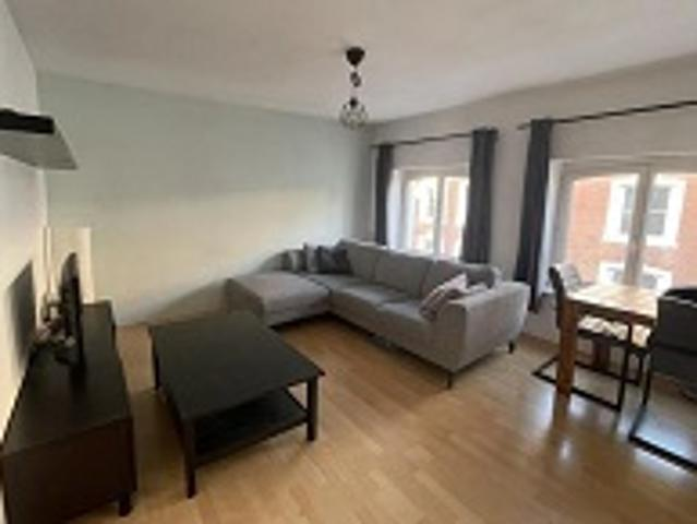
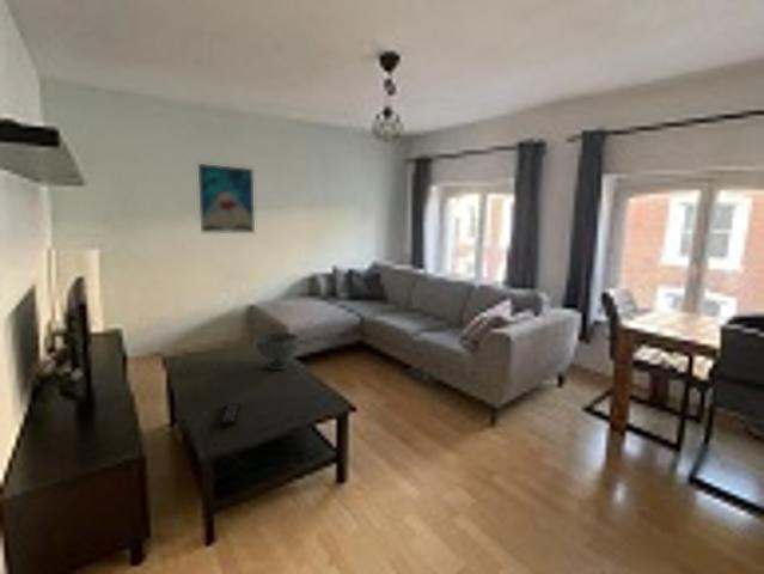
+ decorative bowl [255,331,300,371]
+ wall art [197,163,256,234]
+ remote control [220,401,242,427]
